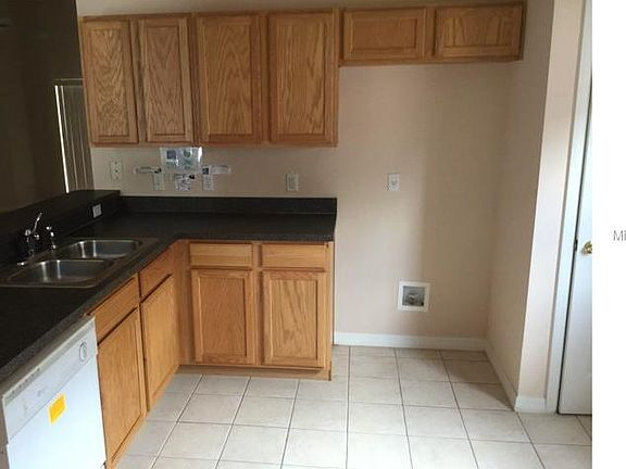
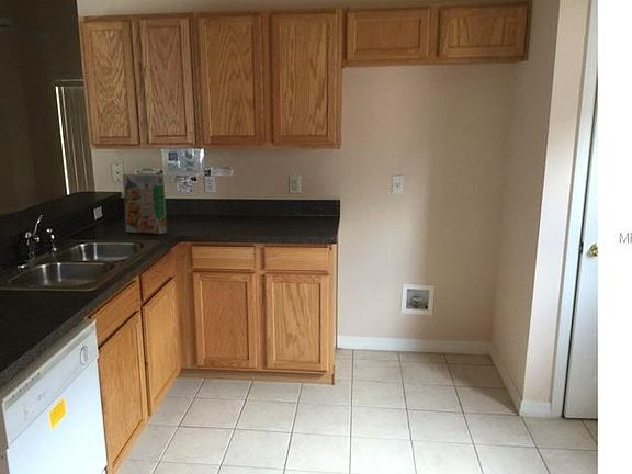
+ cereal box [122,173,168,235]
